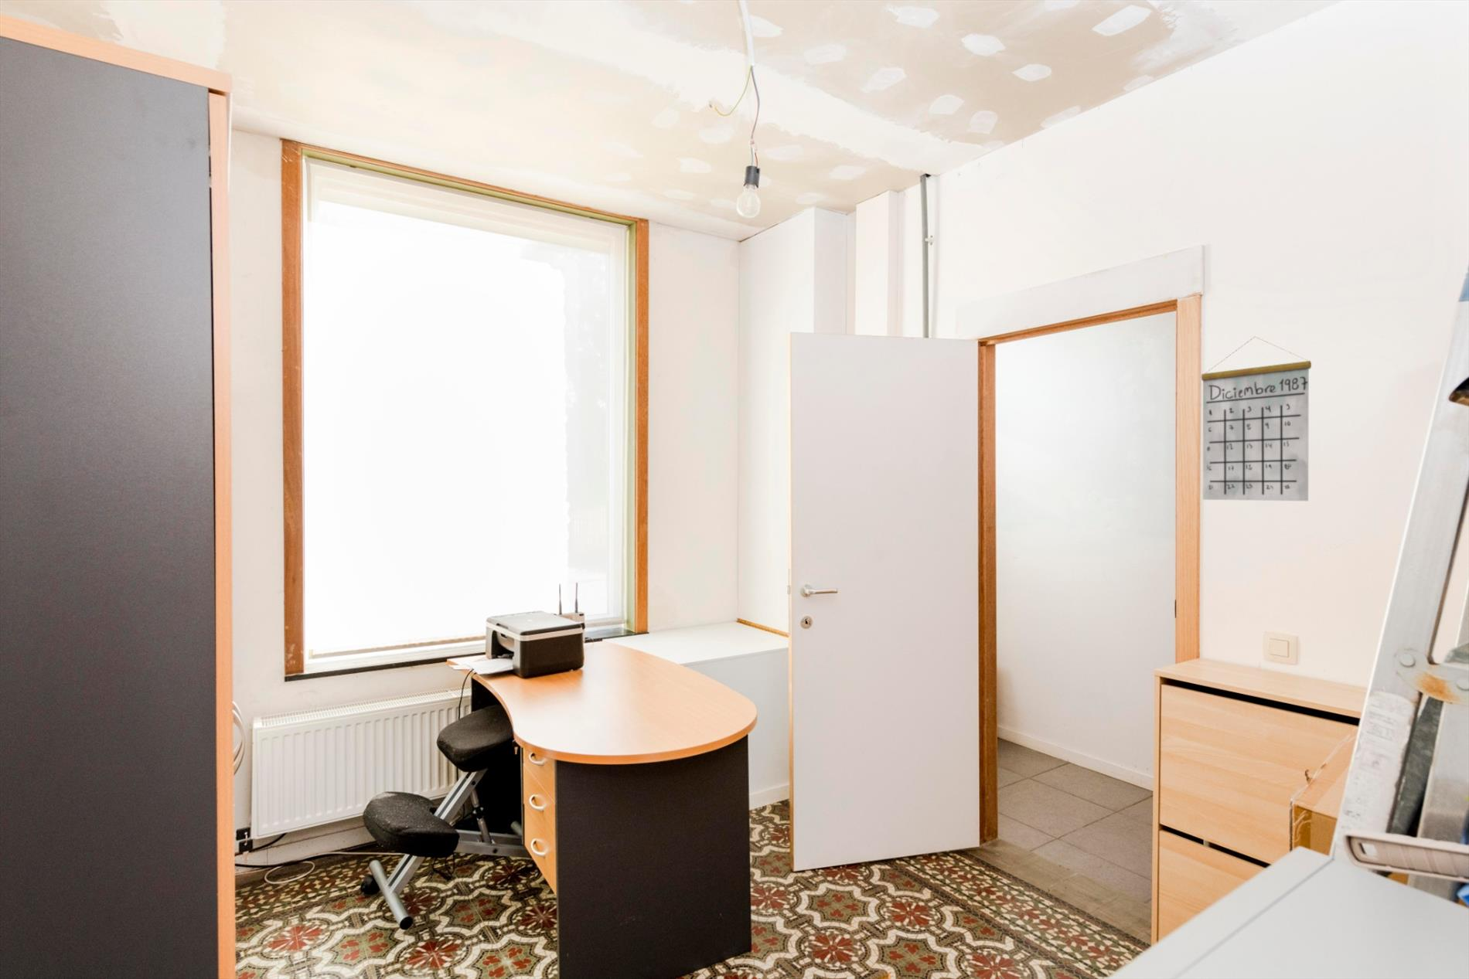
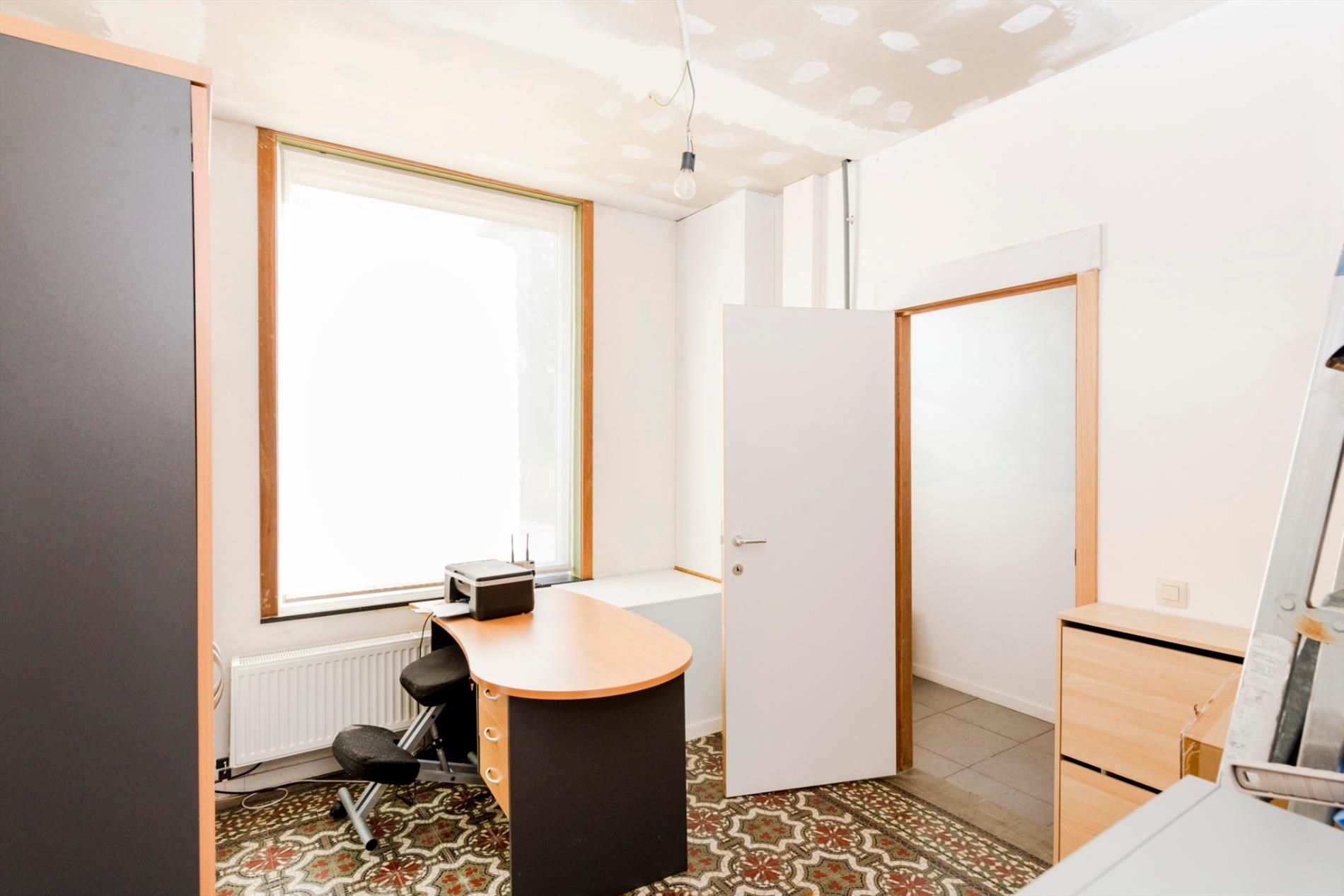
- calendar [1201,337,1312,502]
